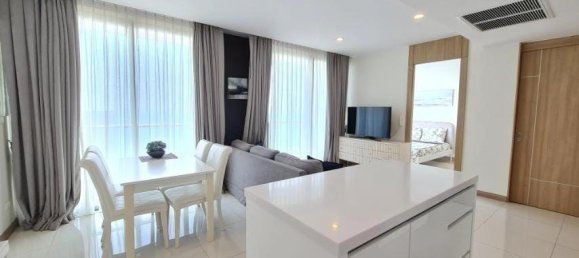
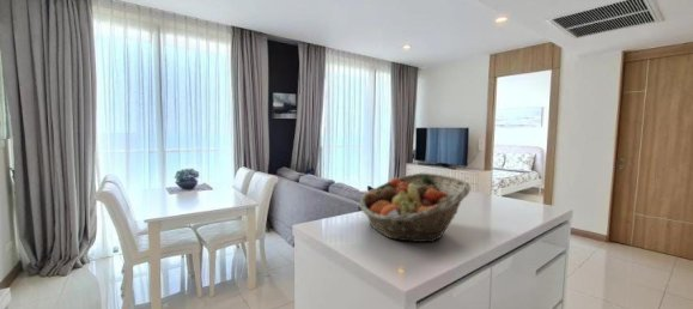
+ fruit basket [358,172,472,243]
